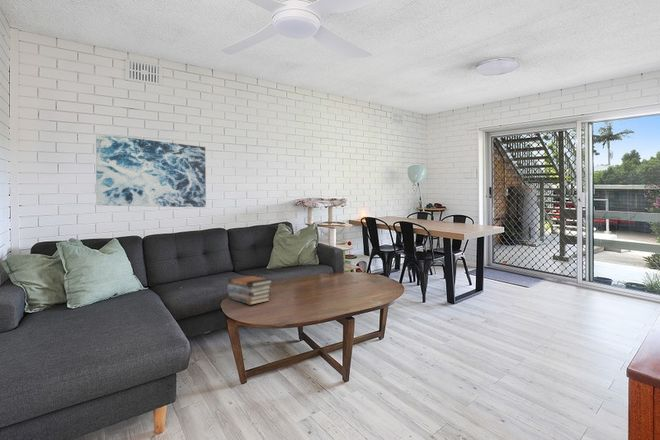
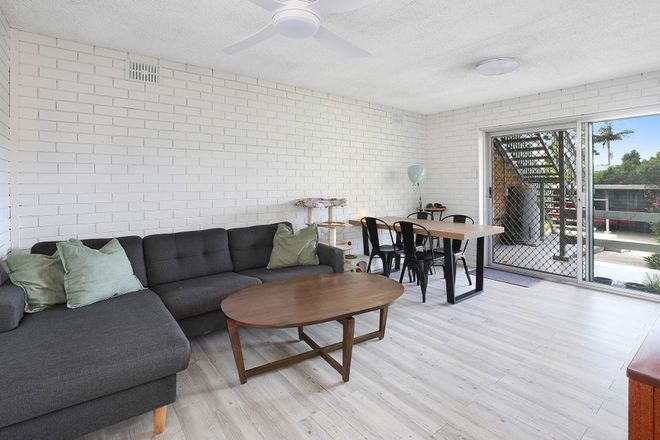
- book stack [226,275,274,306]
- wall art [95,133,207,208]
